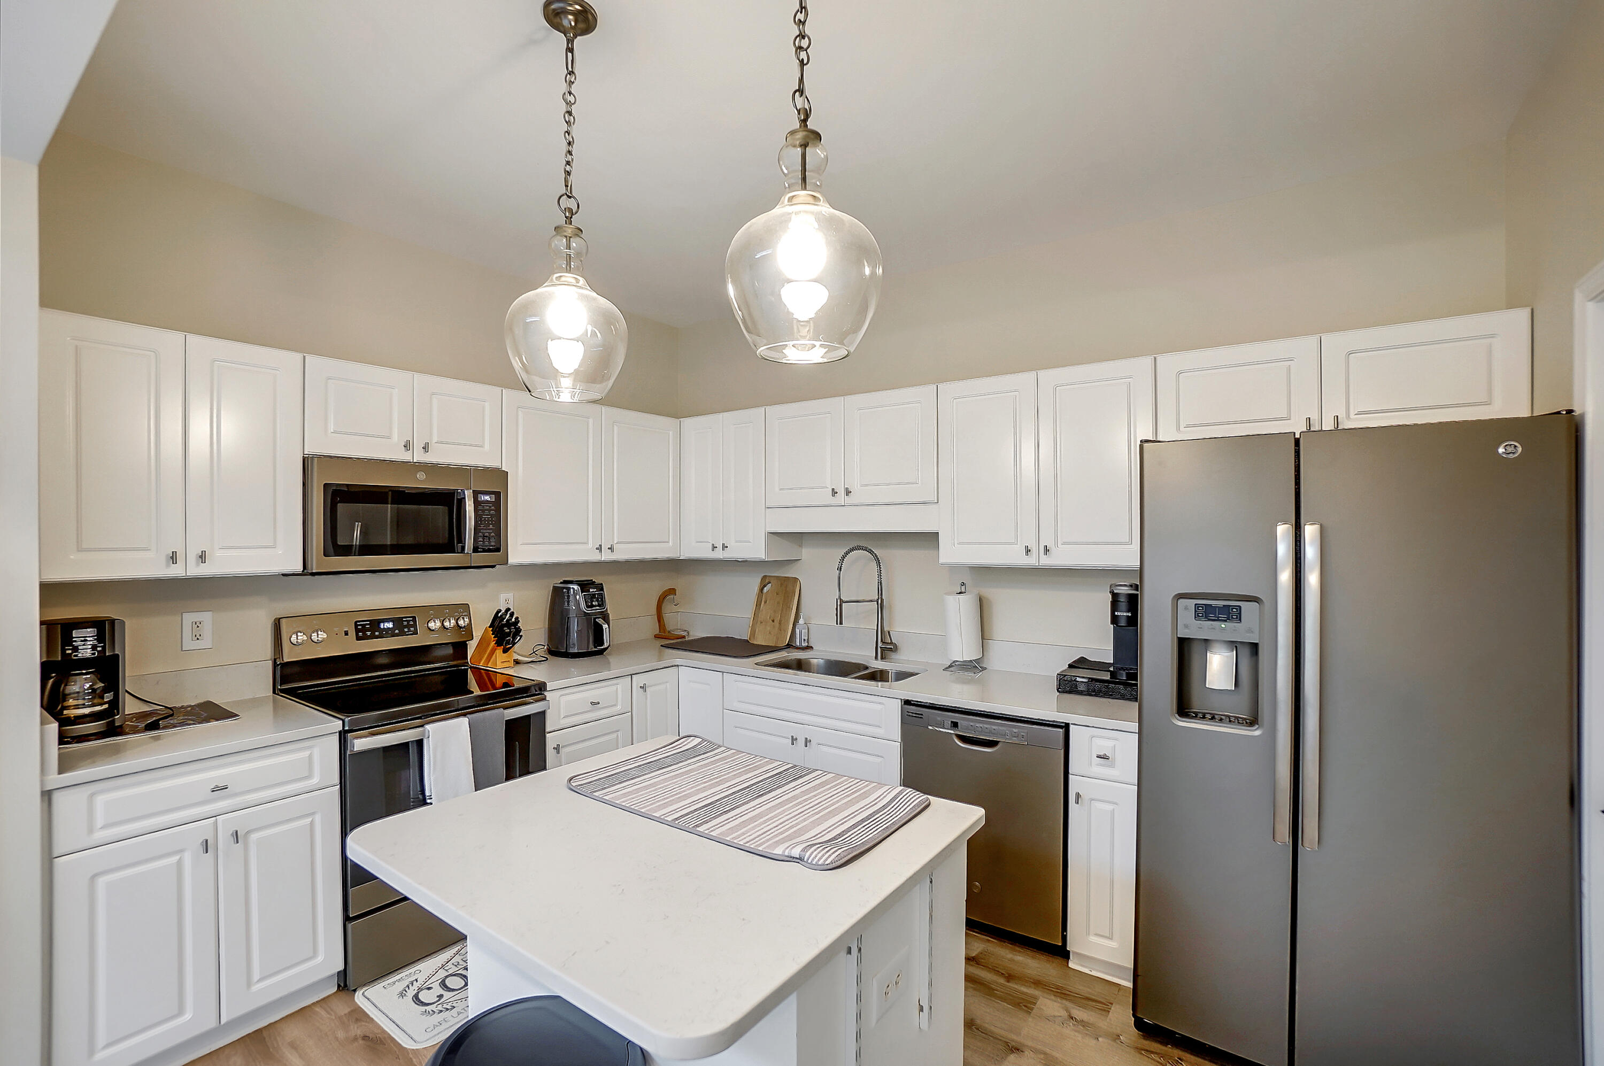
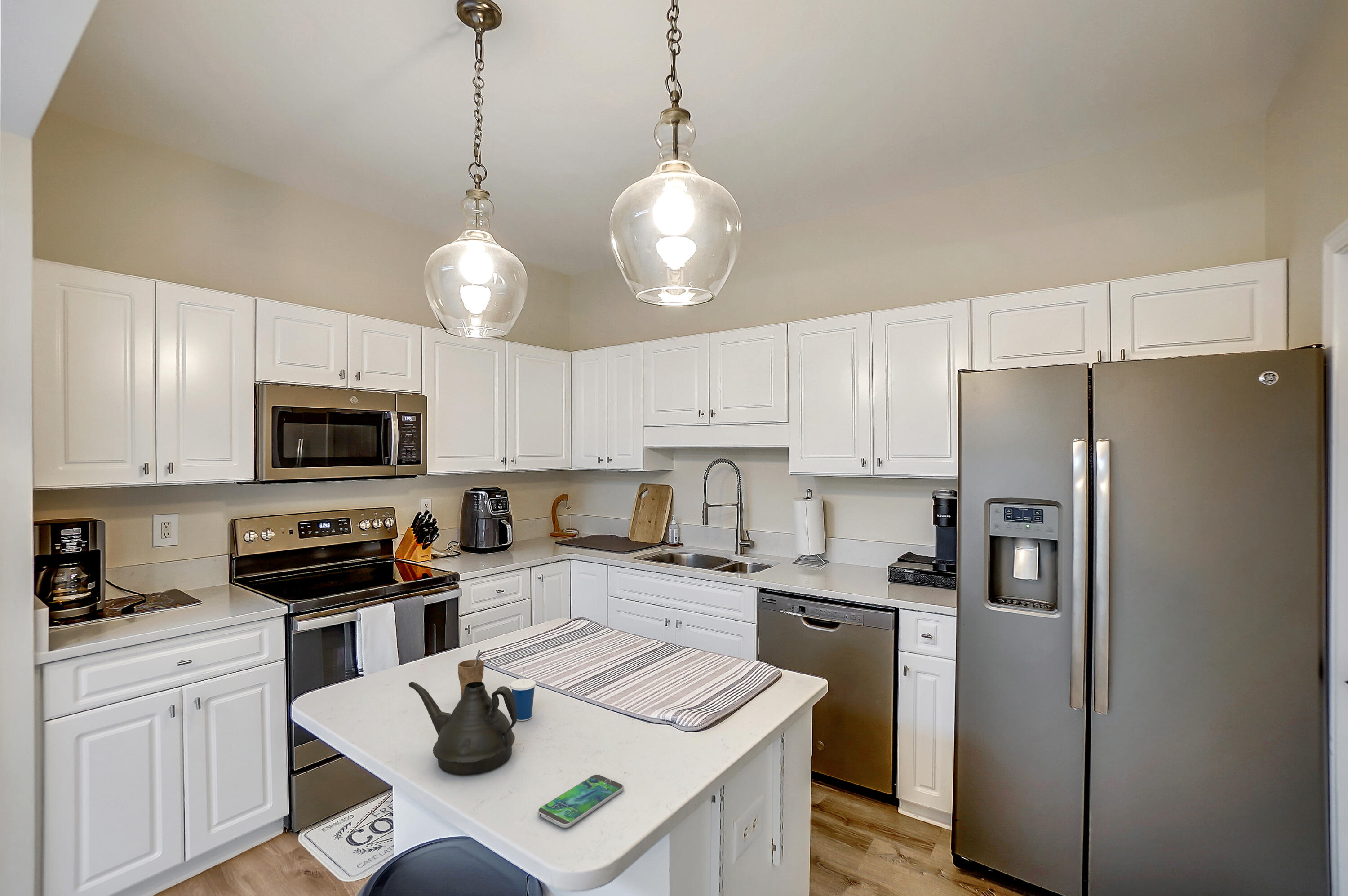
+ cup [457,649,484,697]
+ smartphone [537,774,624,828]
+ cup [510,667,537,721]
+ teapot [408,682,517,776]
